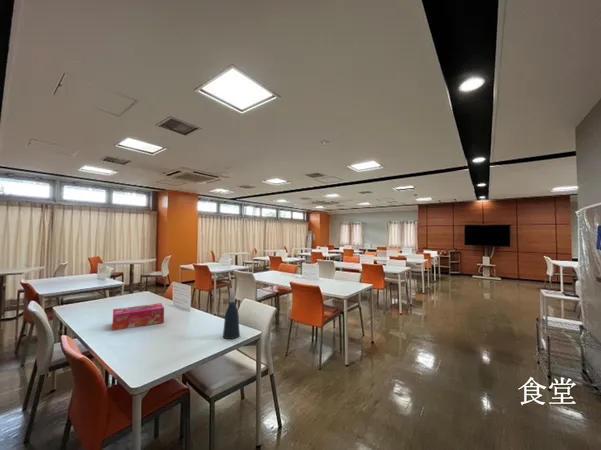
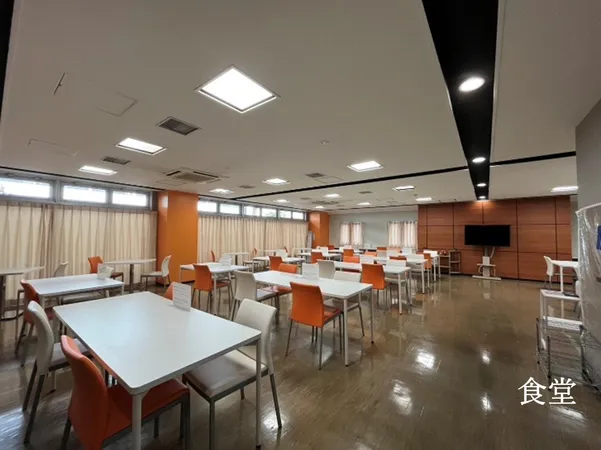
- spray bottle [222,287,241,340]
- tissue box [111,302,165,332]
